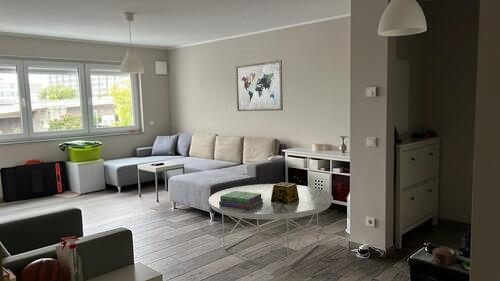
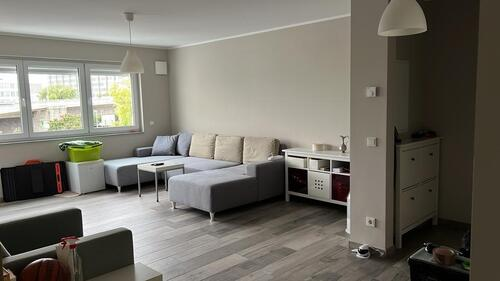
- decorative box [271,181,299,204]
- stack of books [219,191,264,209]
- wall art [235,59,284,112]
- coffee table [208,183,334,266]
